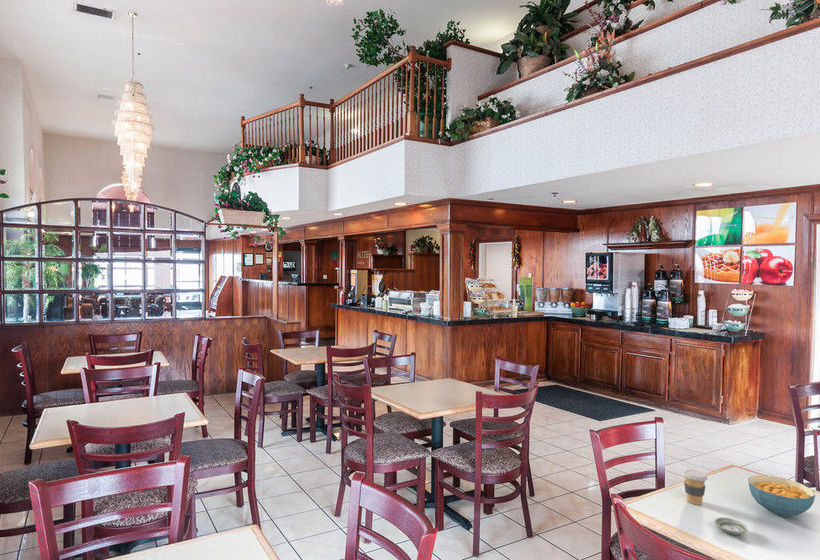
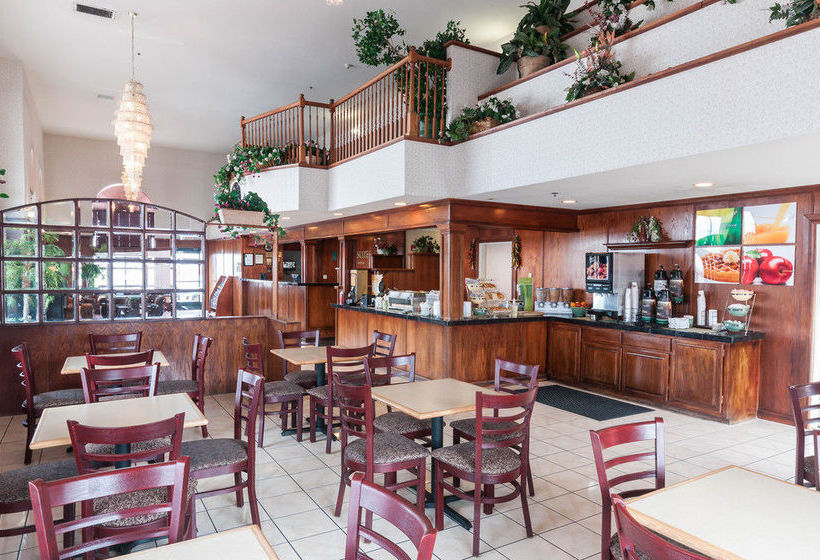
- cereal bowl [747,474,816,518]
- coffee cup [682,469,709,506]
- saucer [713,516,749,536]
